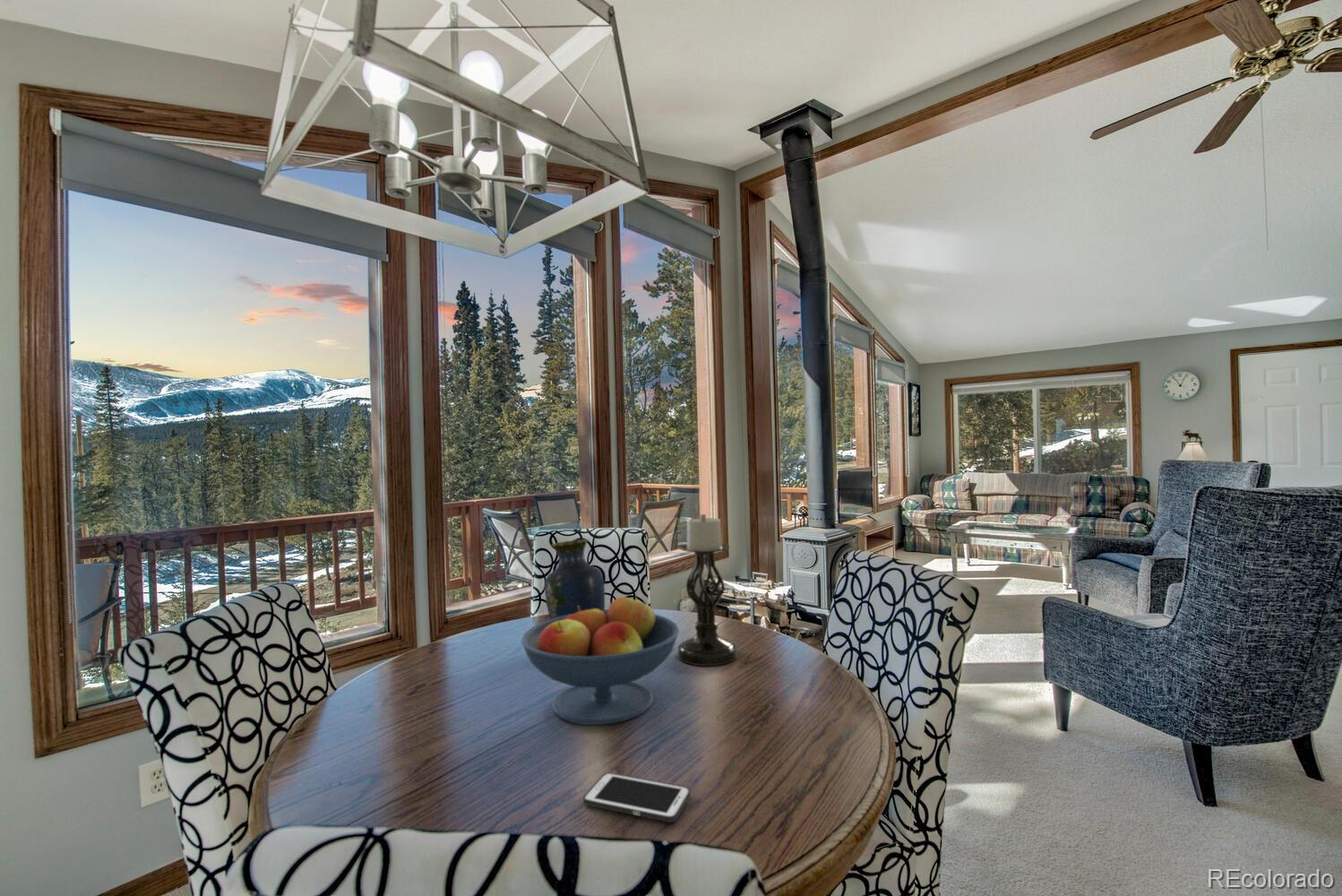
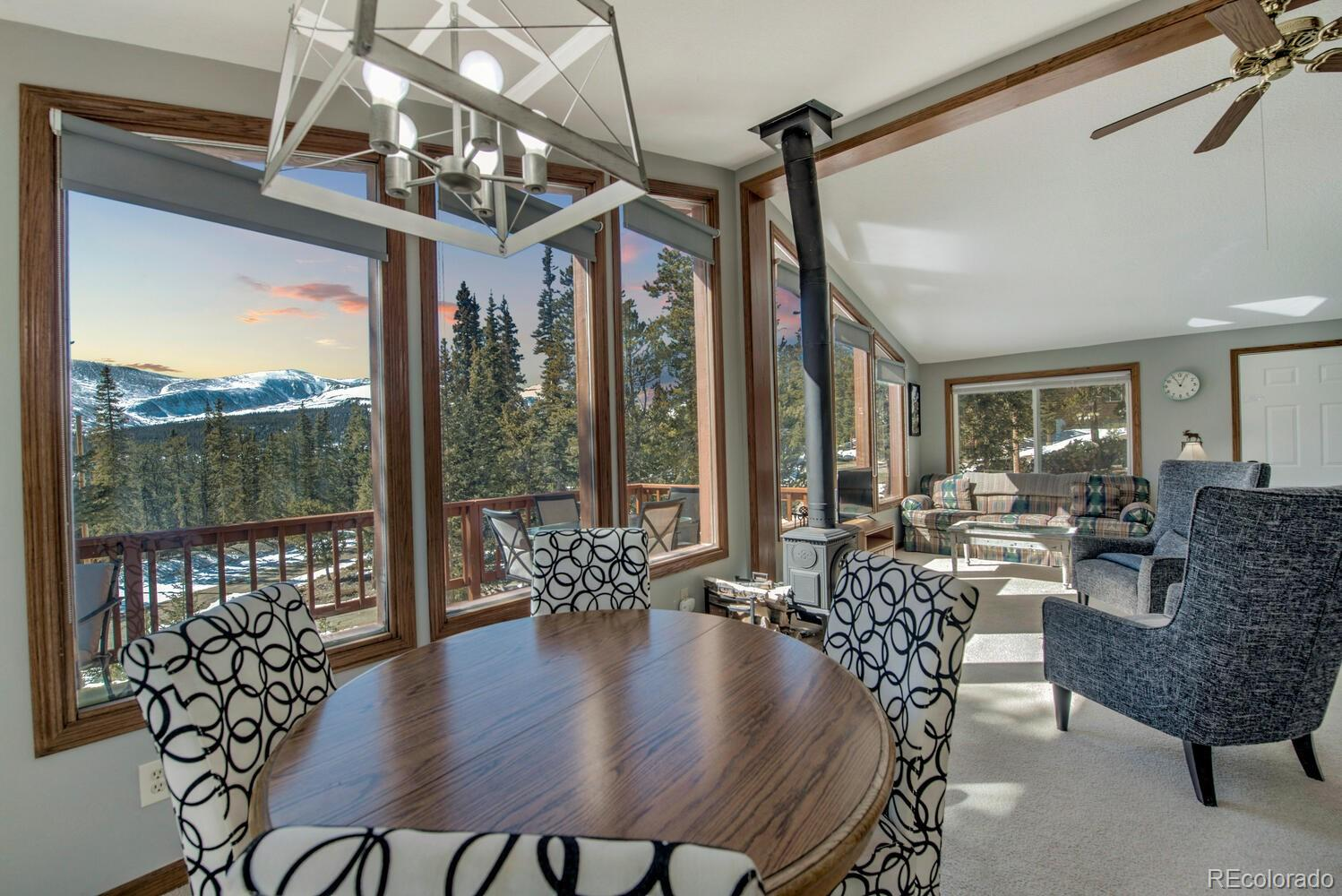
- vase [544,538,606,620]
- candle holder [676,513,738,667]
- fruit bowl [520,593,680,726]
- cell phone [582,771,692,823]
